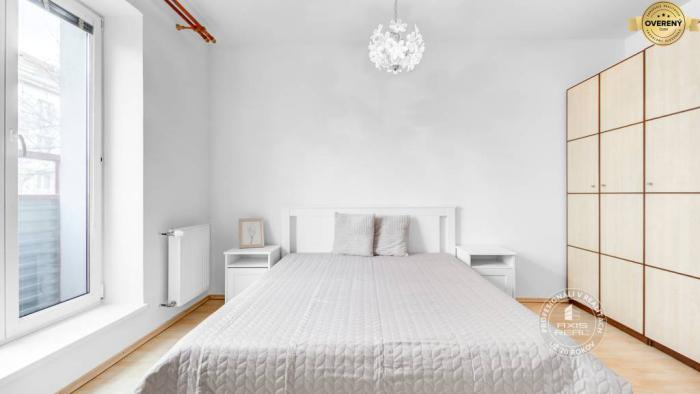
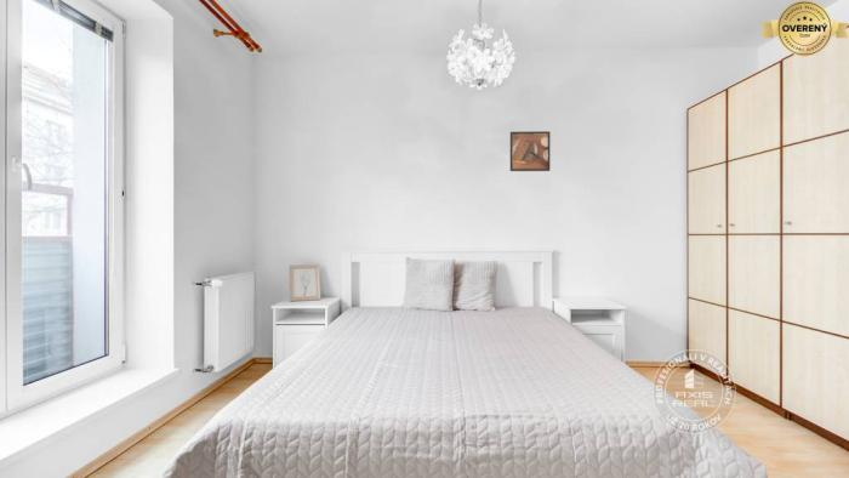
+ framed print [509,130,552,172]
